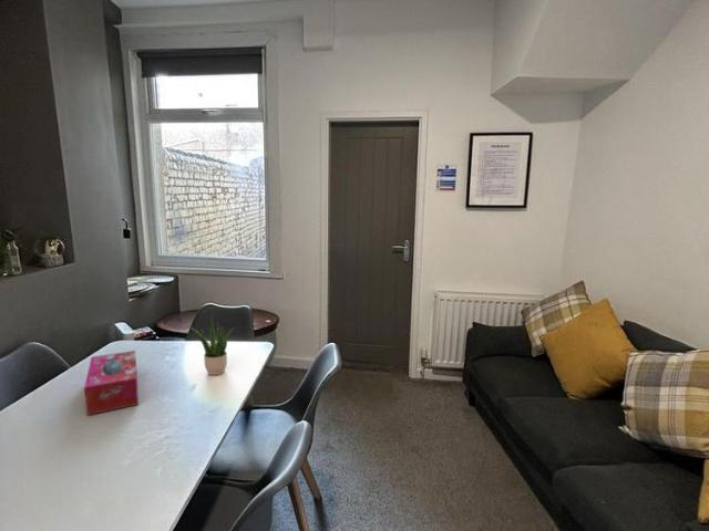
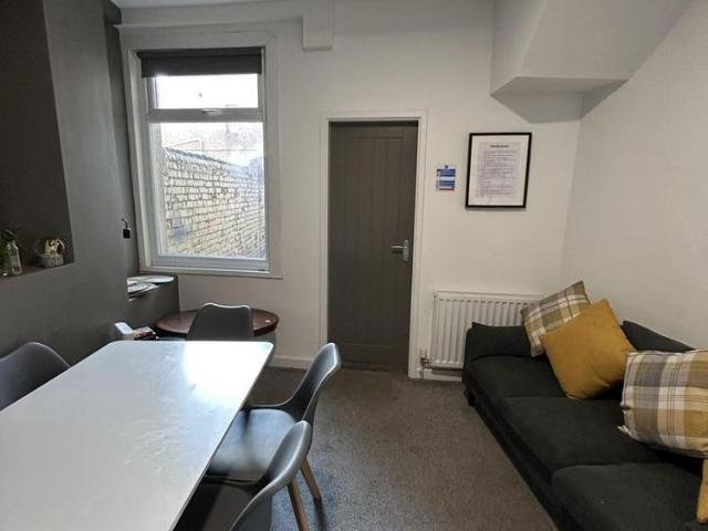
- tissue box [83,350,140,416]
- potted plant [187,315,236,376]
